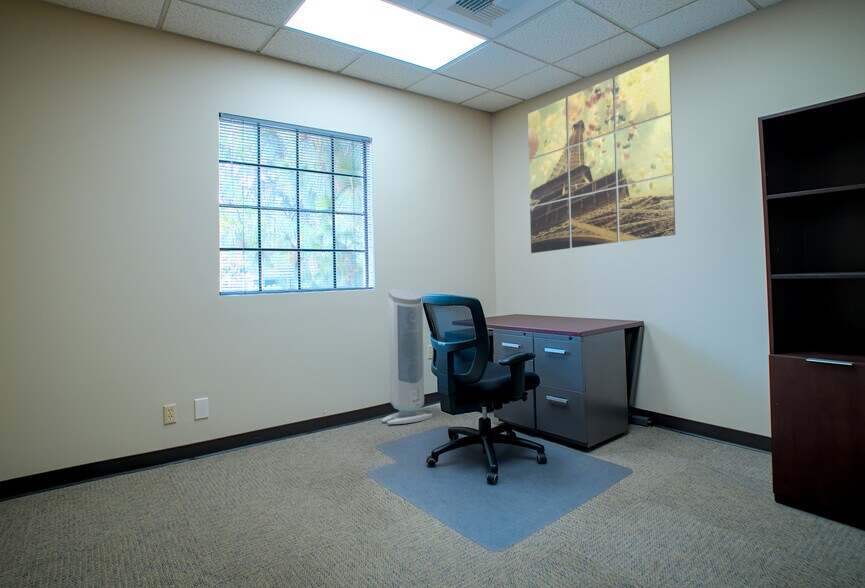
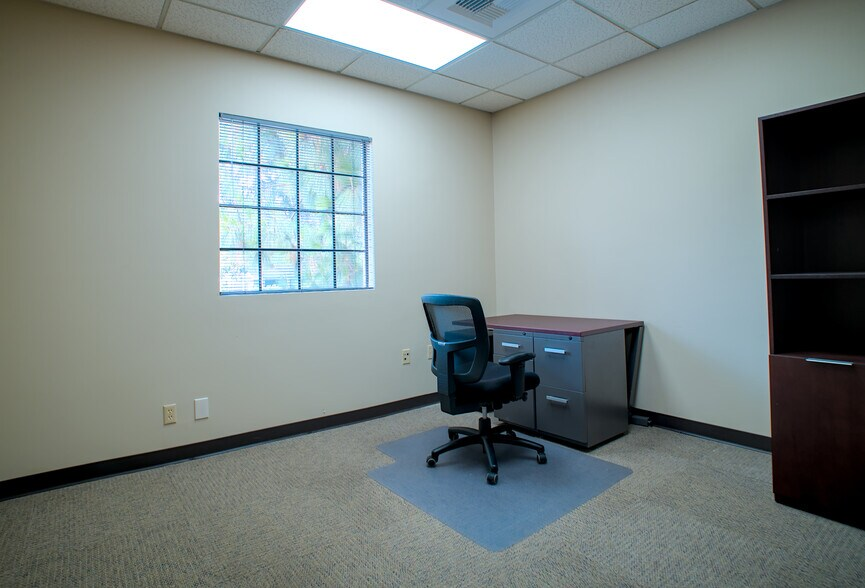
- wall art [527,53,676,254]
- air purifier [381,288,433,425]
